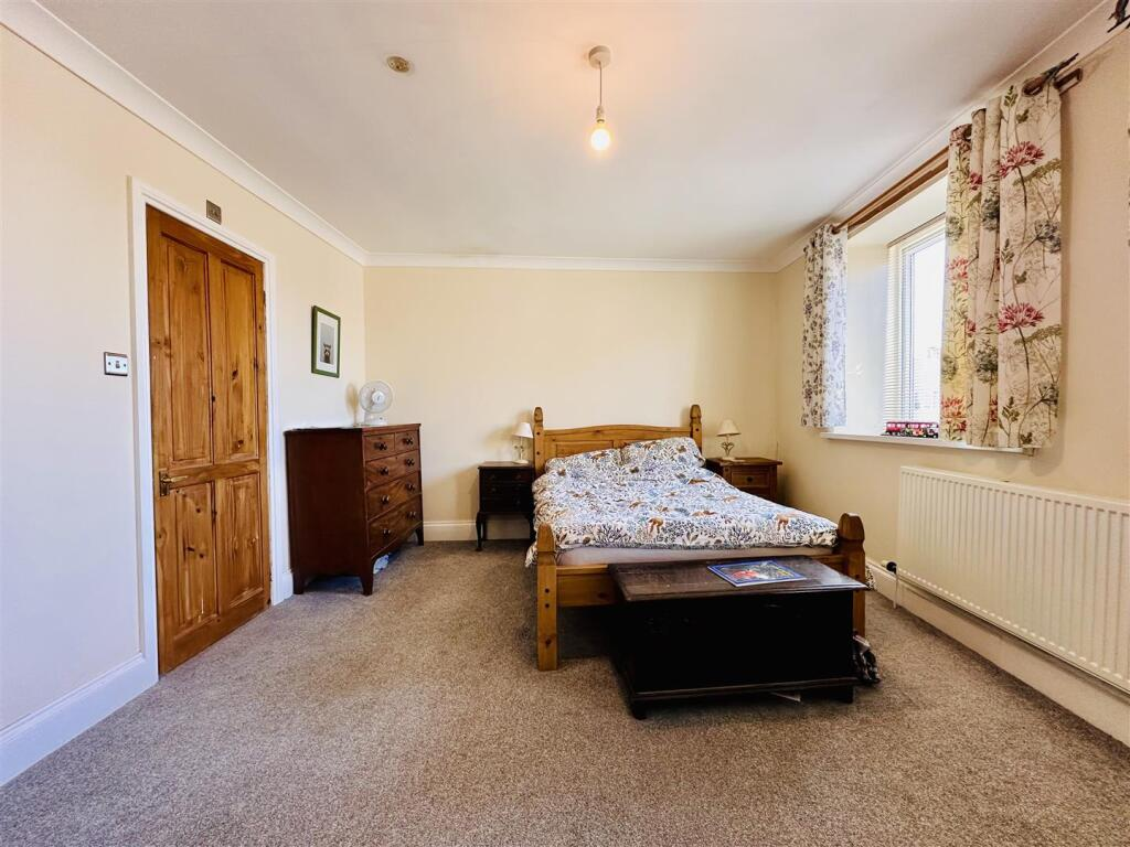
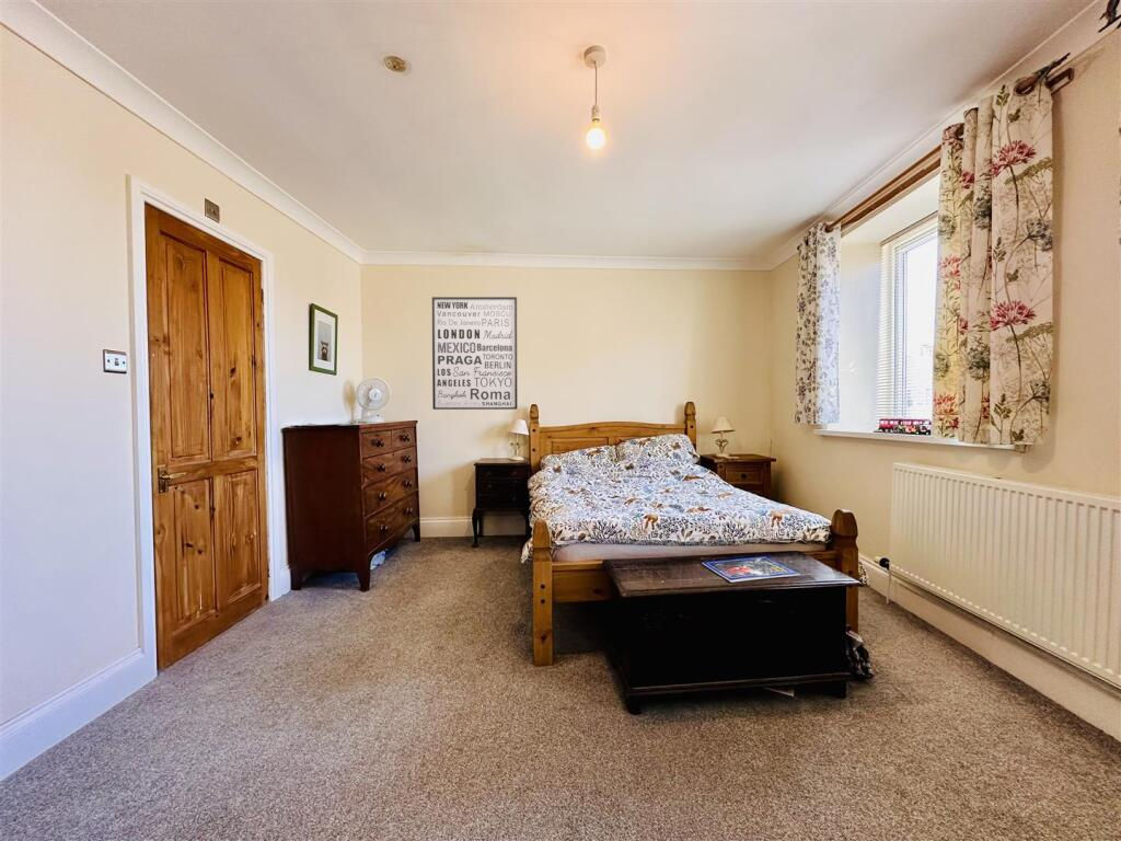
+ wall art [431,296,519,411]
